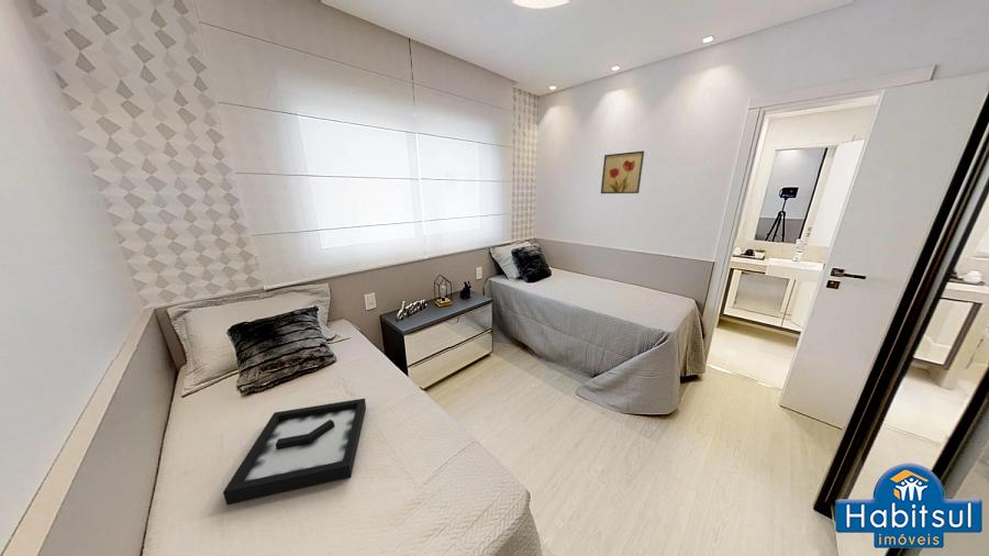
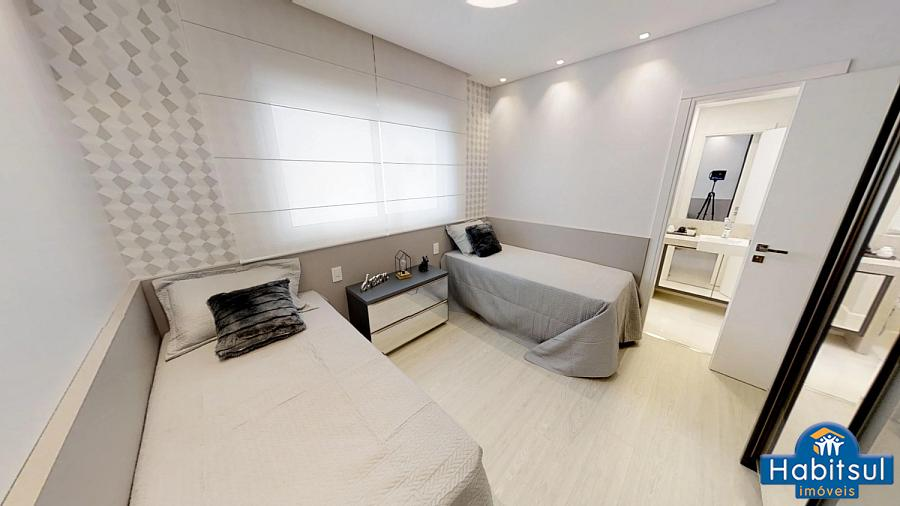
- decorative tray [222,398,367,505]
- wall art [600,149,645,194]
